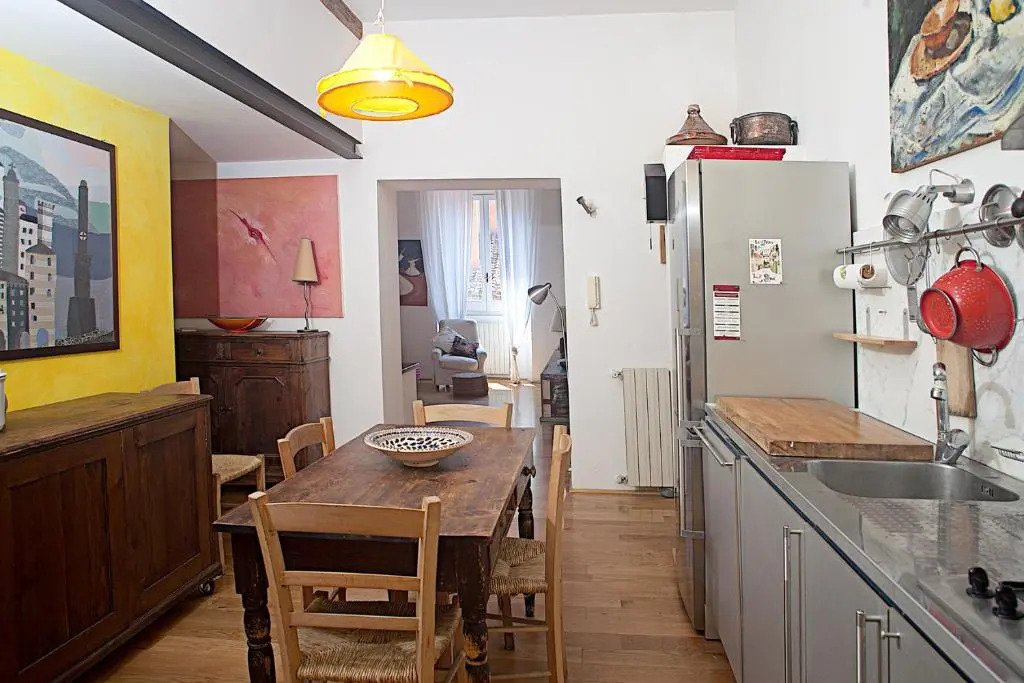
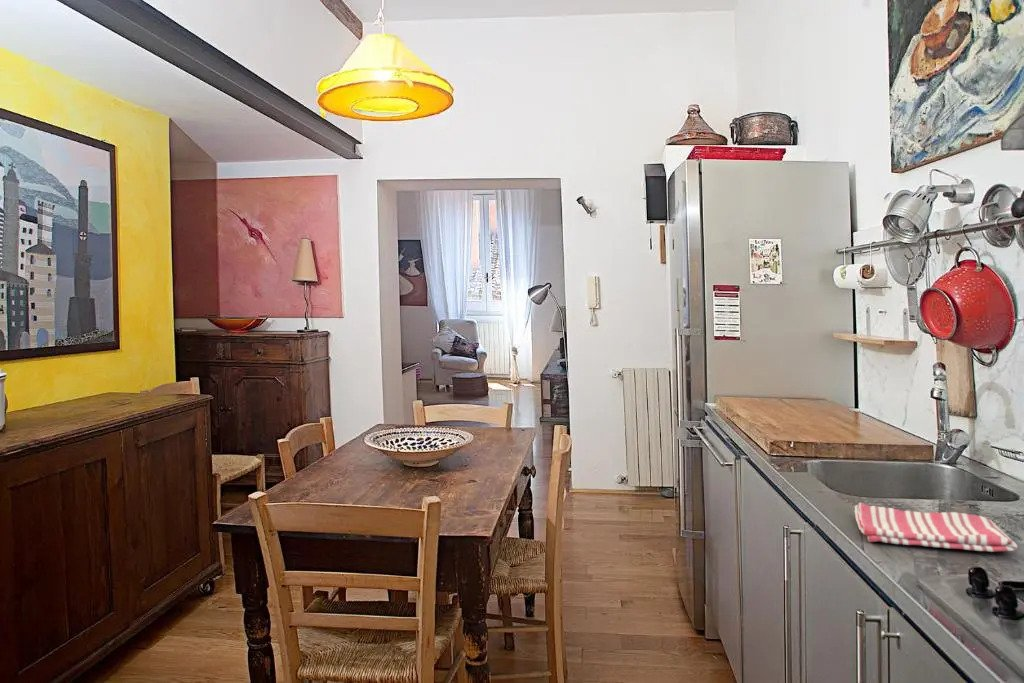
+ dish towel [853,502,1018,553]
